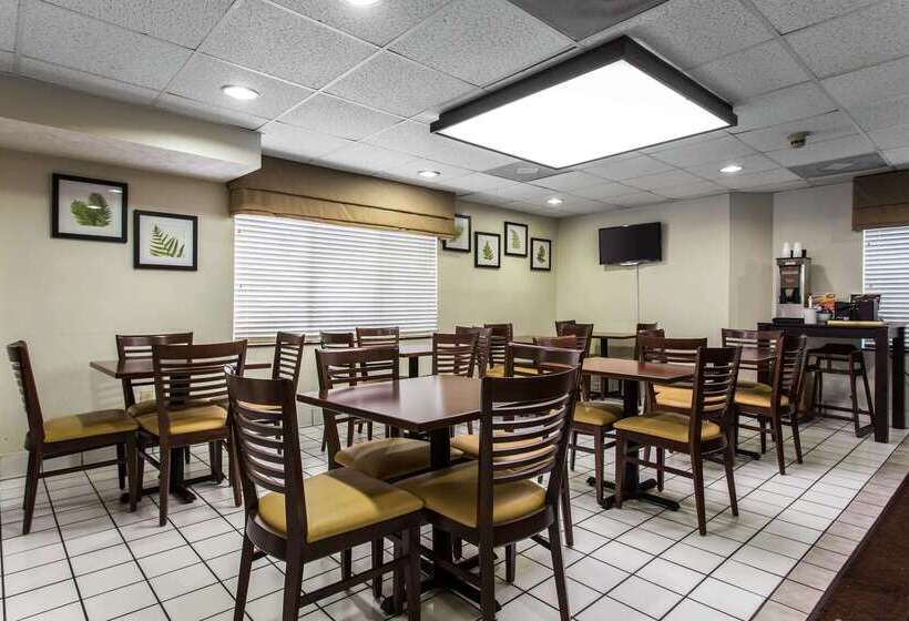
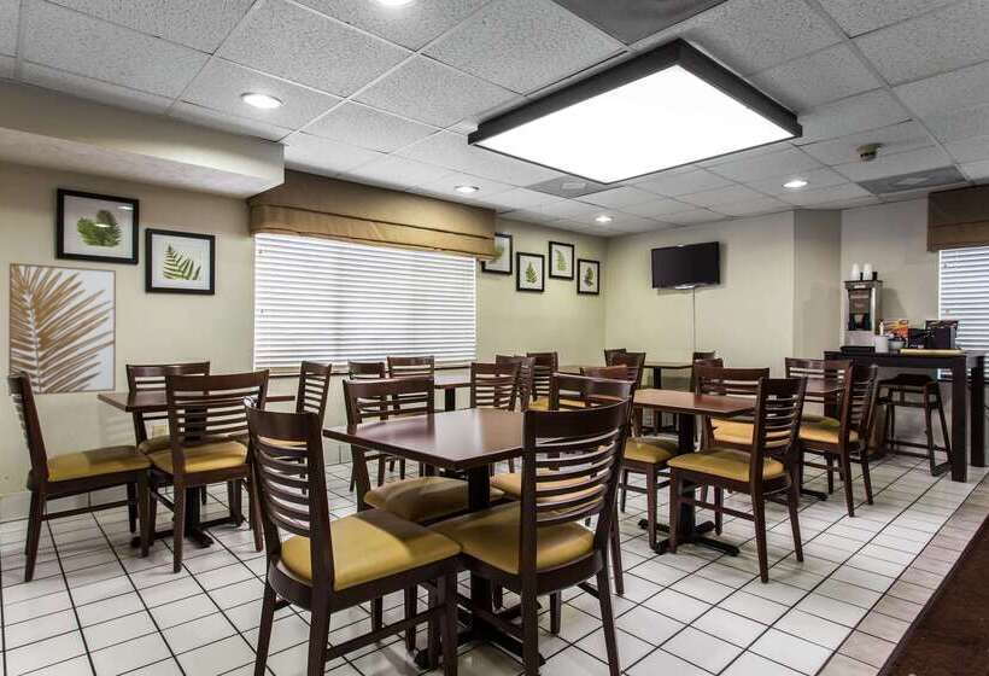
+ wall art [7,262,117,397]
